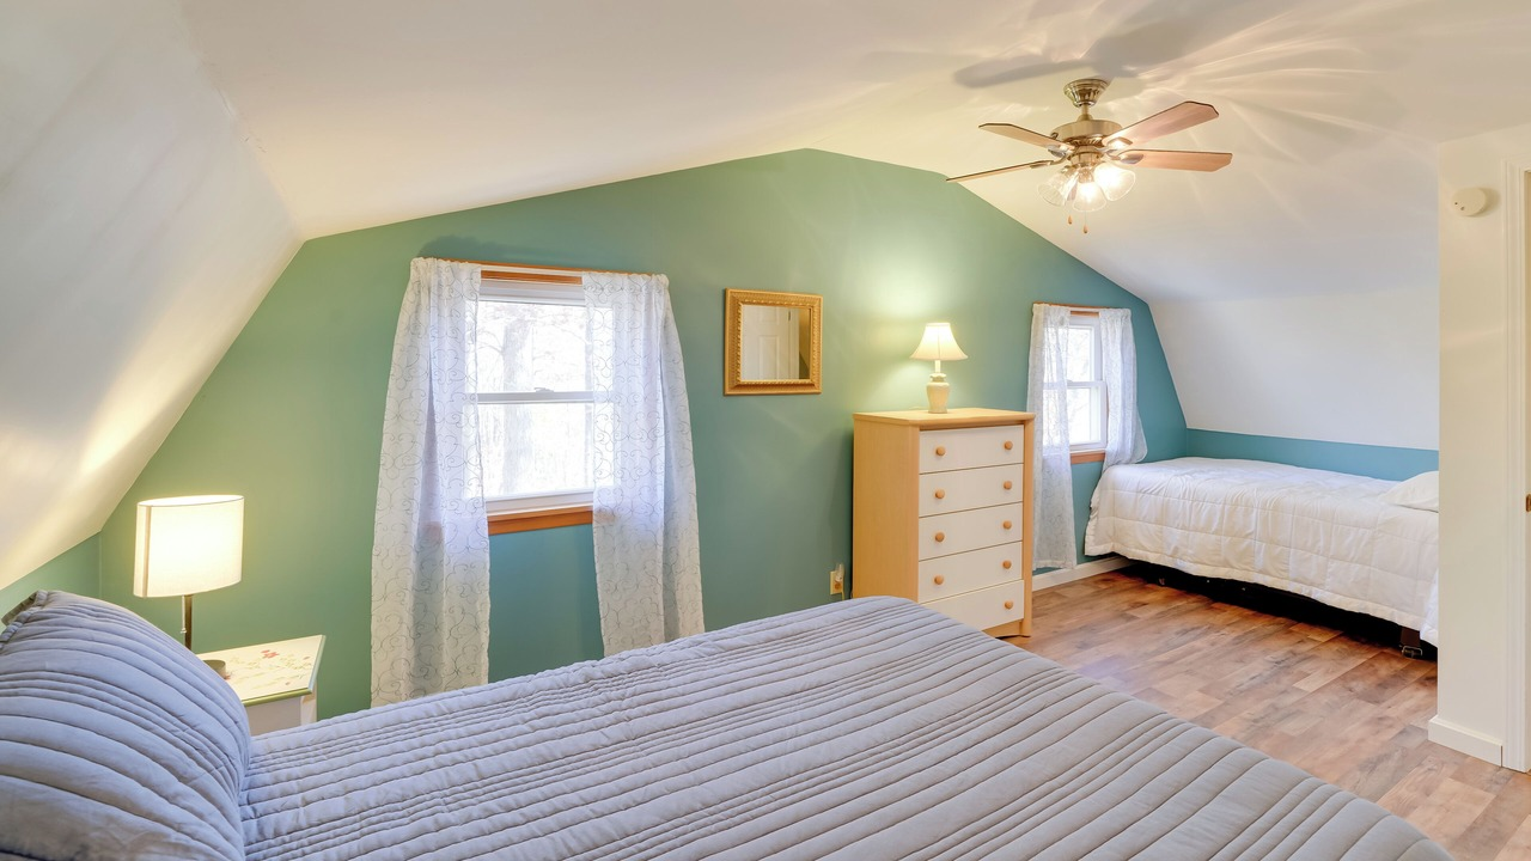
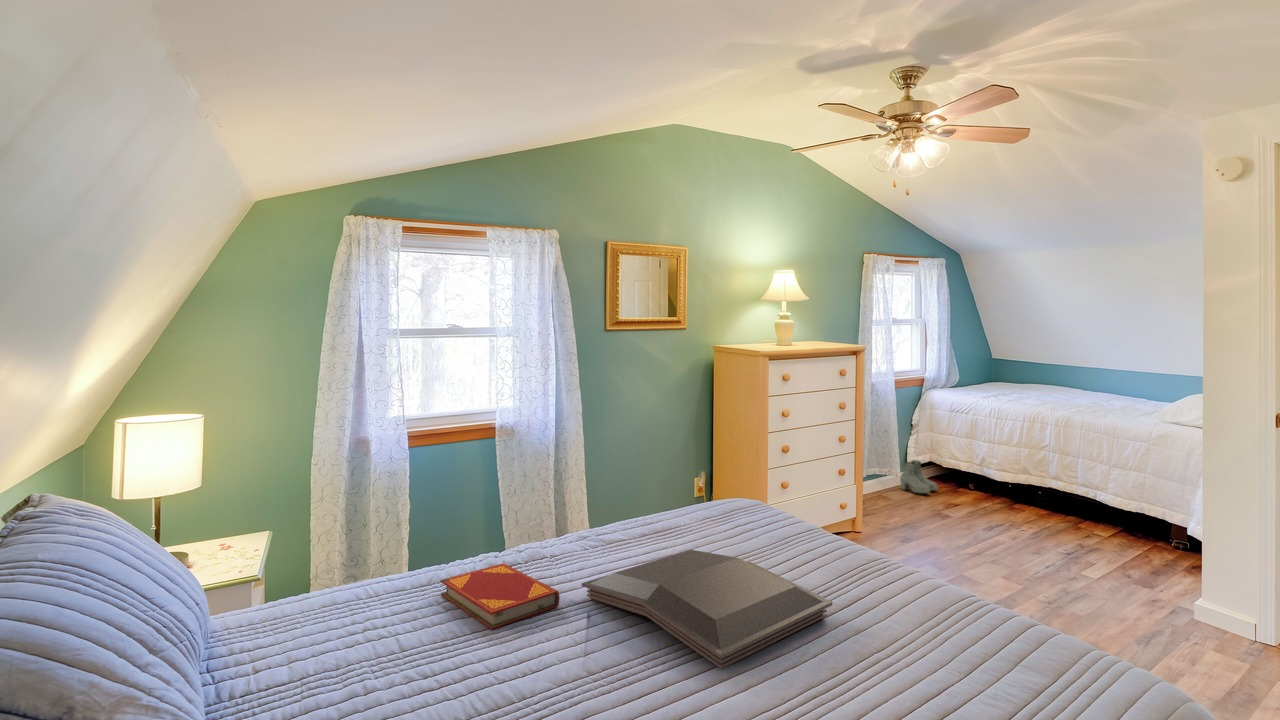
+ serving tray [581,549,833,670]
+ hardback book [439,562,561,630]
+ boots [899,459,939,495]
